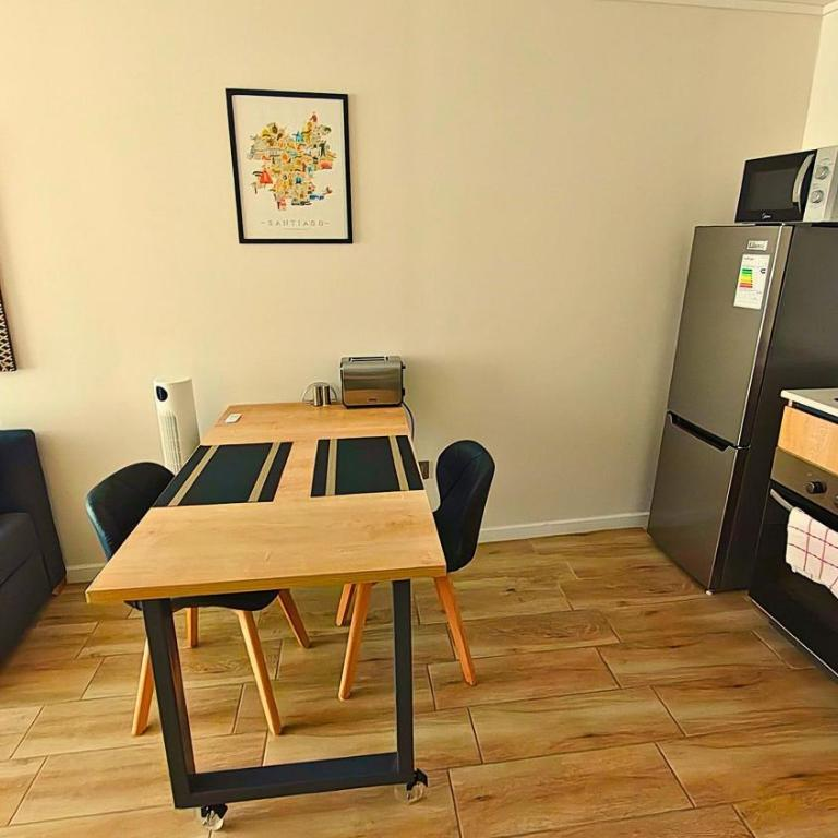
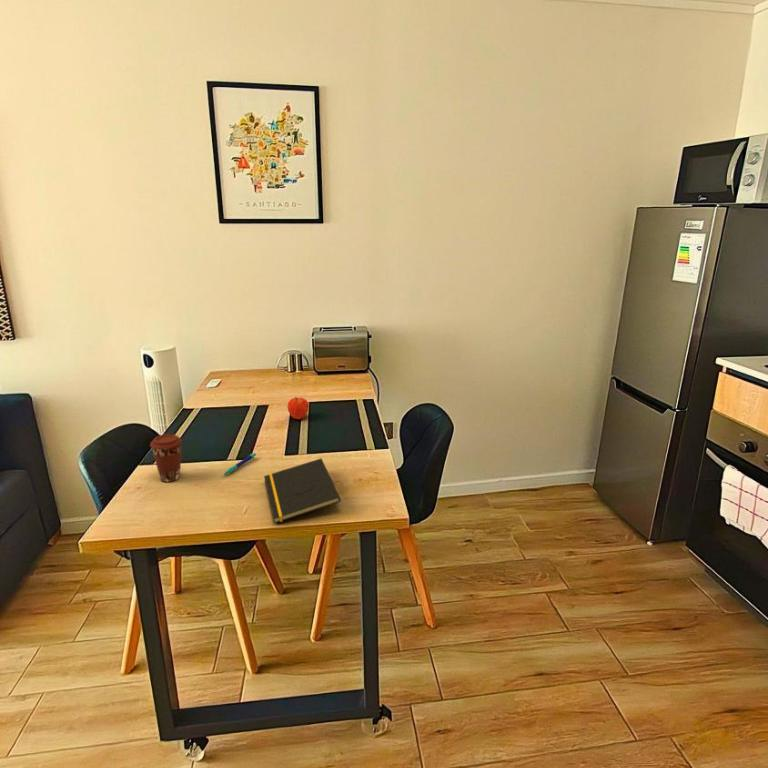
+ coffee cup [149,433,183,483]
+ fruit [286,396,310,420]
+ notepad [263,457,342,524]
+ pen [222,452,257,476]
